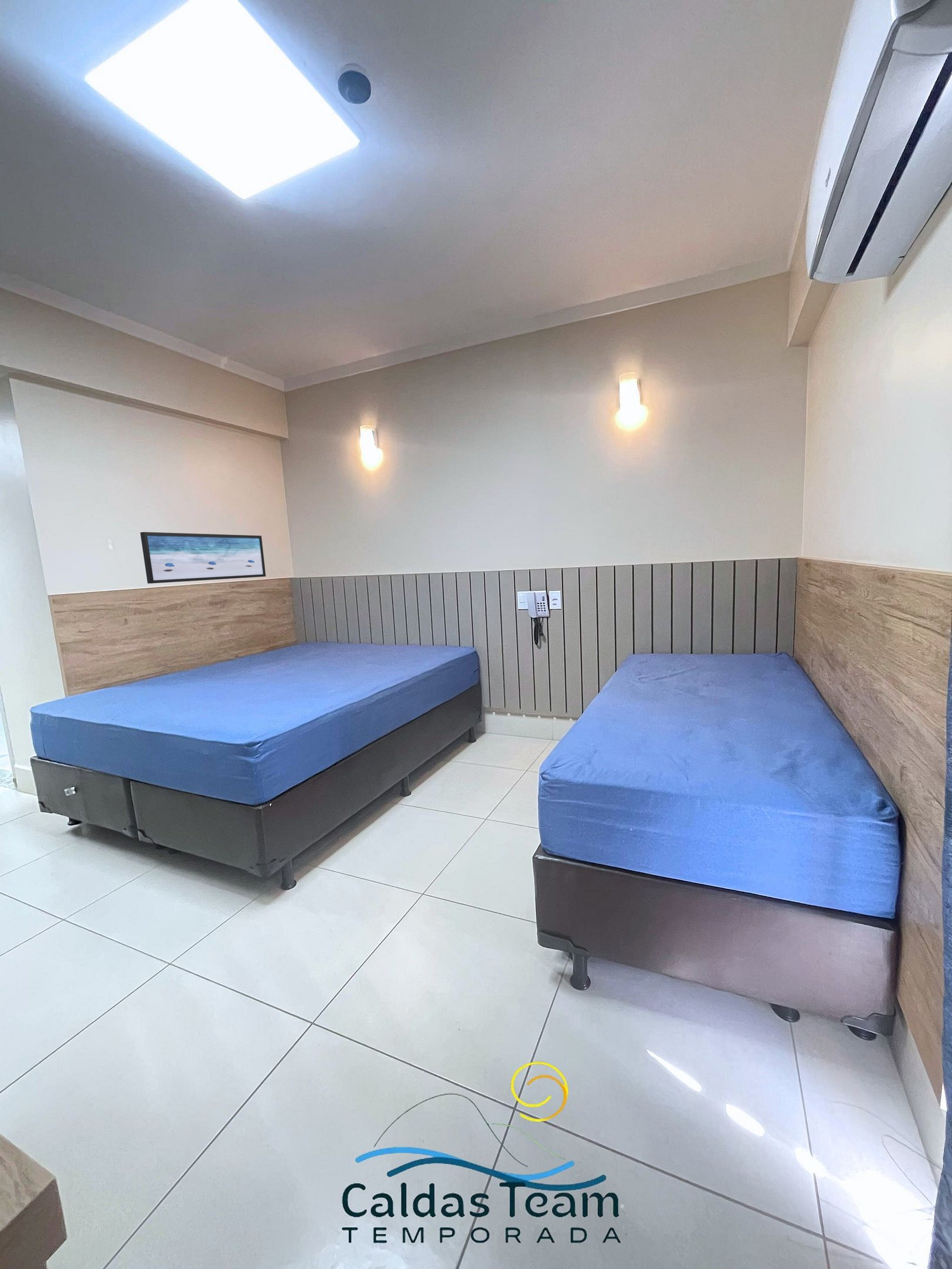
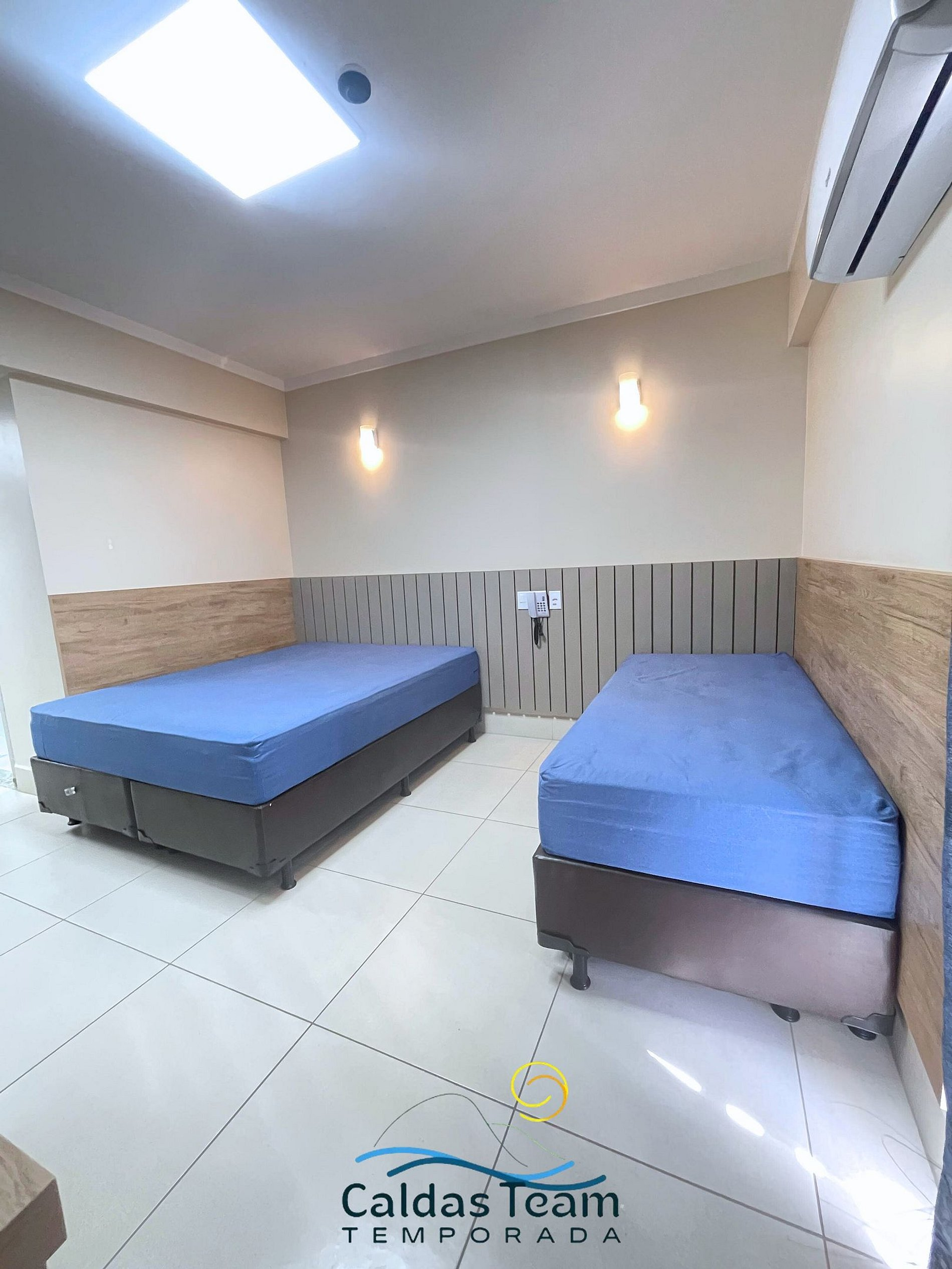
- wall art [140,532,267,584]
